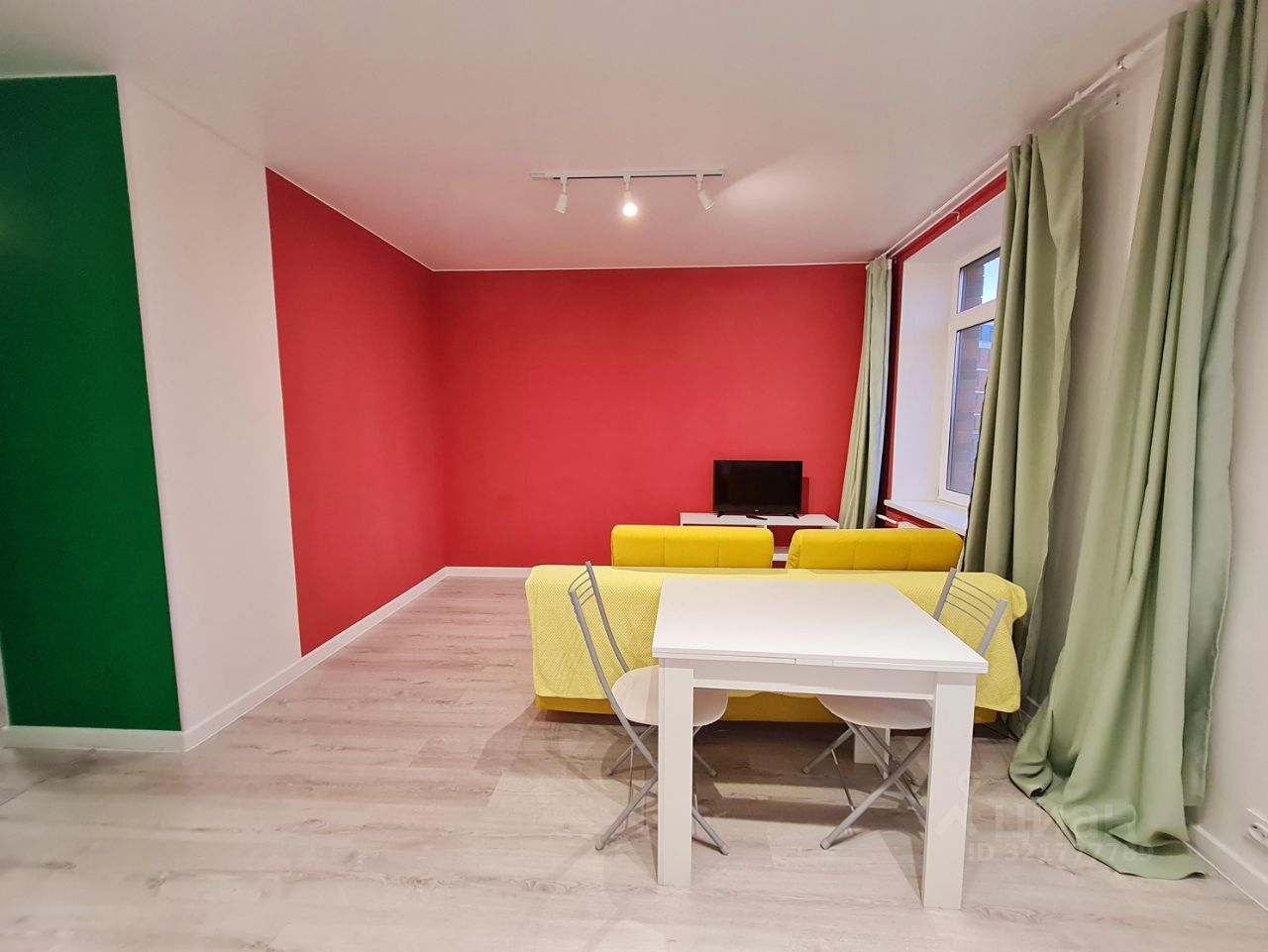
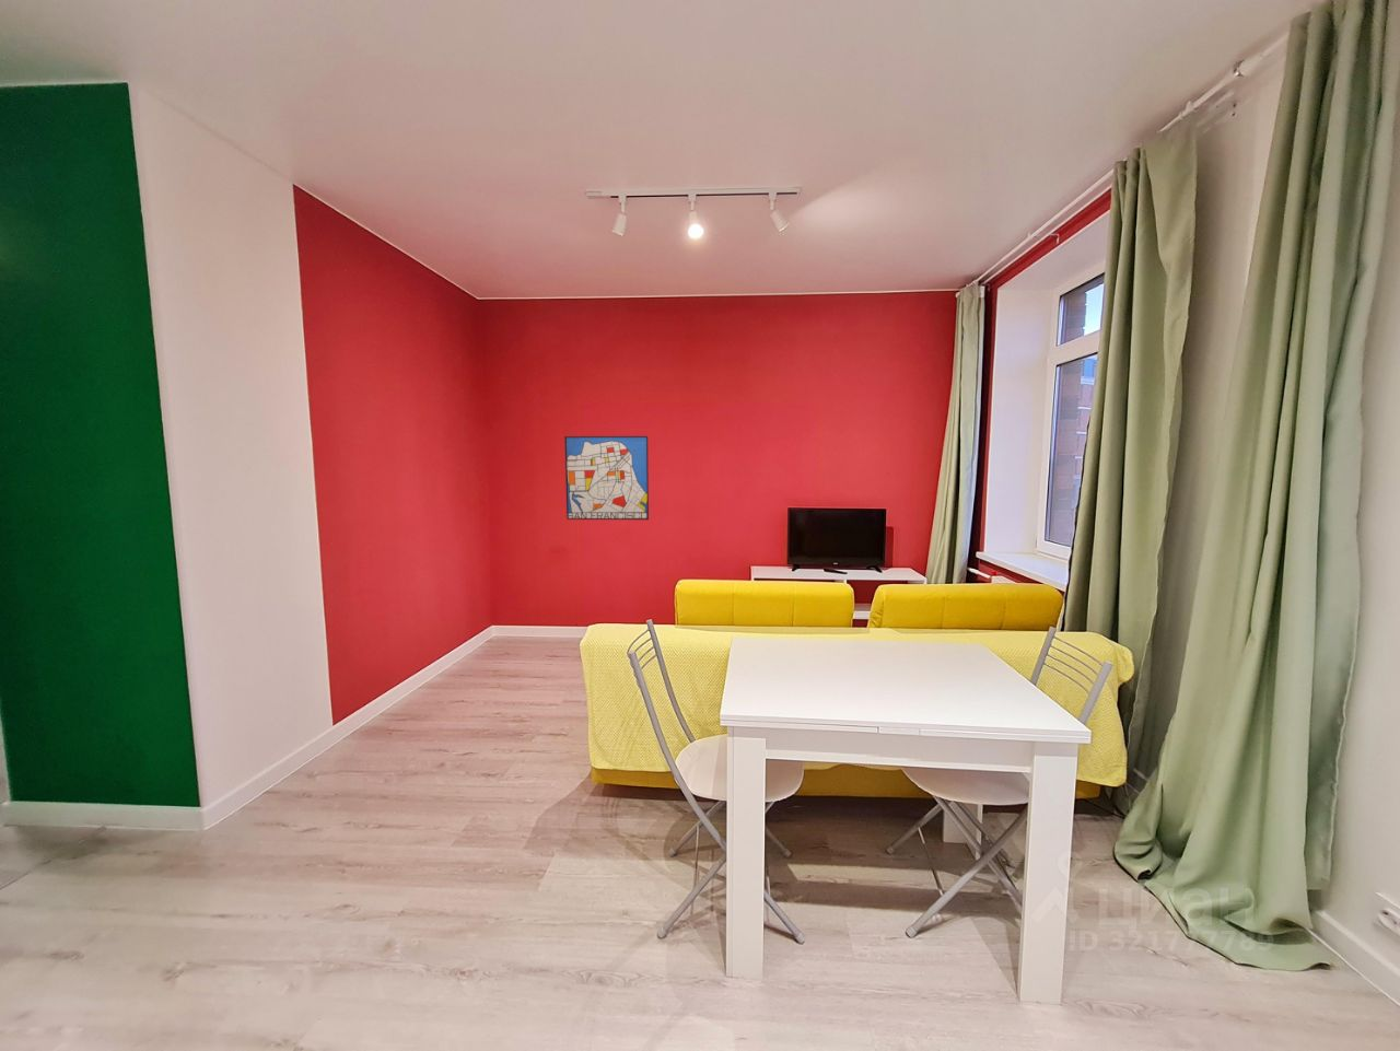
+ wall art [563,435,649,521]
